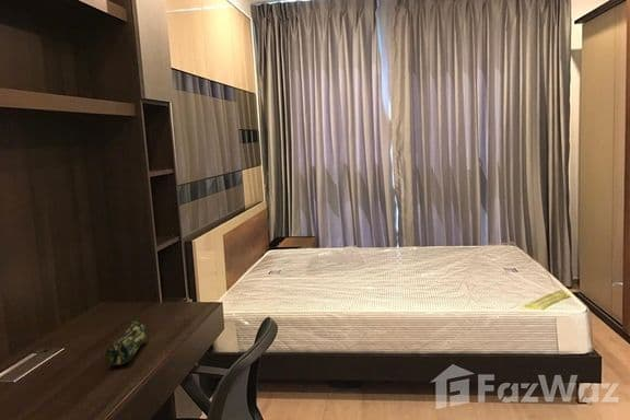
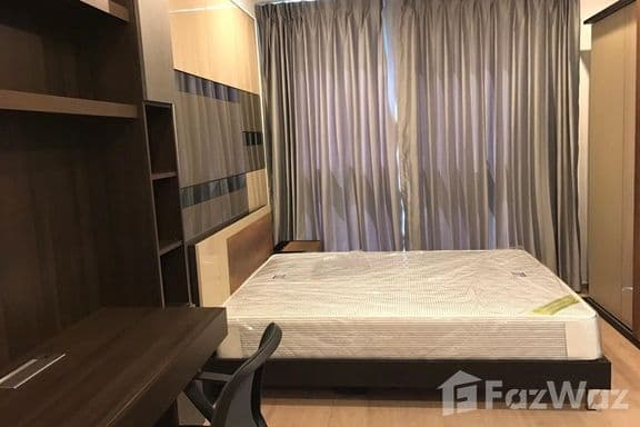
- pencil case [105,320,149,366]
